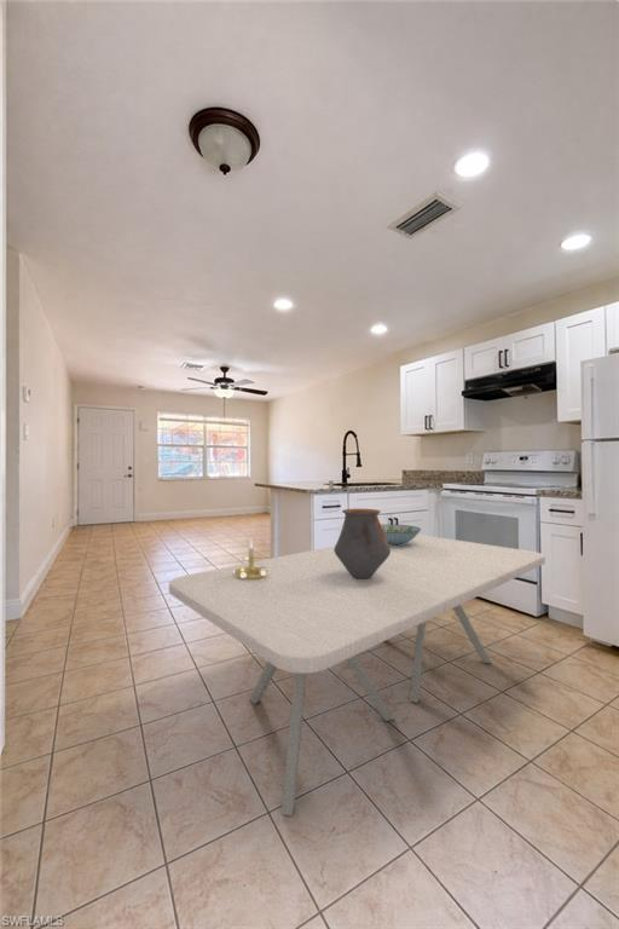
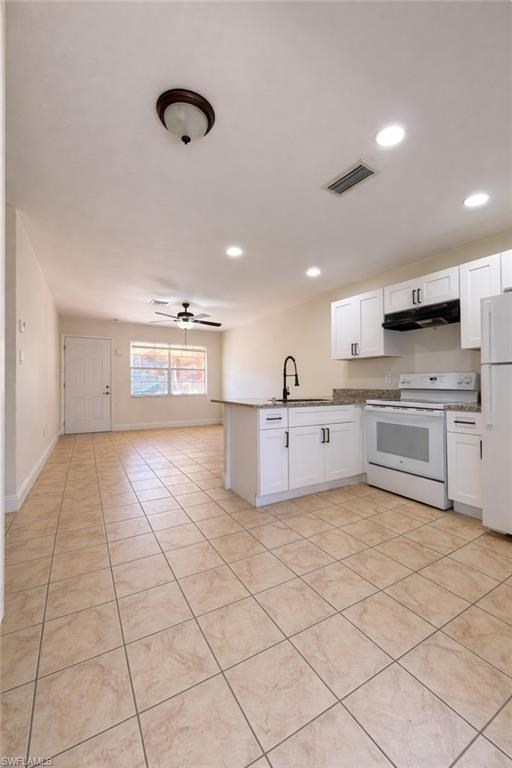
- dining table [168,533,546,818]
- vase [334,508,391,579]
- candle holder [235,537,268,579]
- decorative bowl [381,524,422,546]
